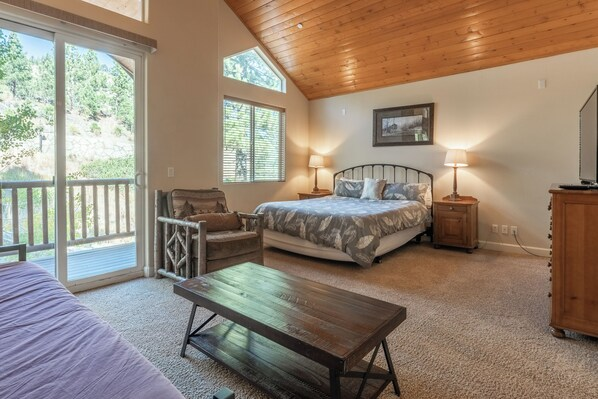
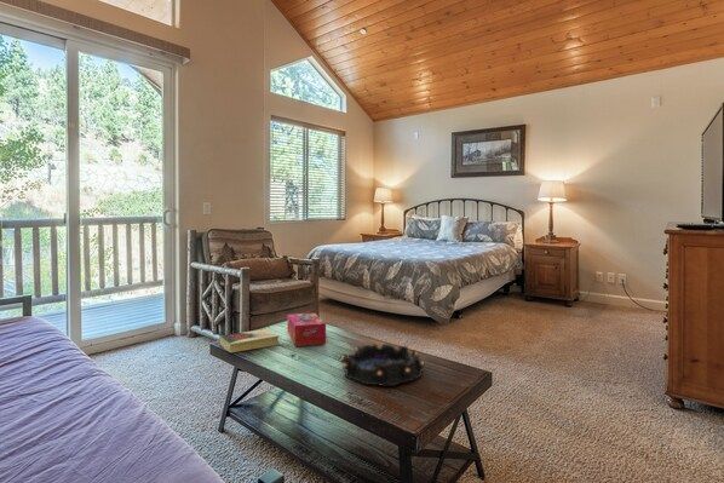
+ tissue box [286,311,327,347]
+ decorative bowl [339,343,425,387]
+ book [218,328,281,353]
